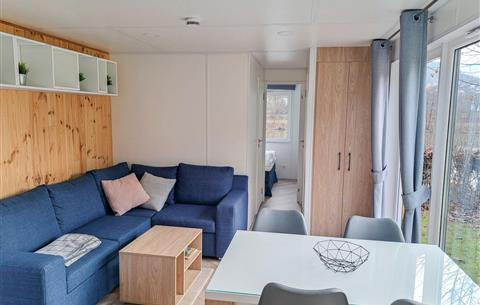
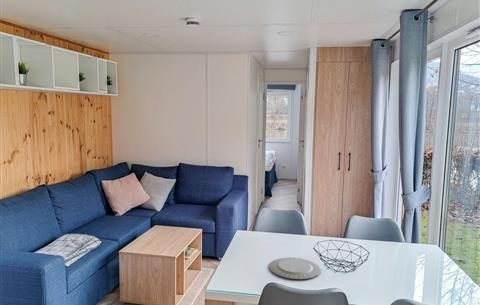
+ chinaware [268,257,322,280]
